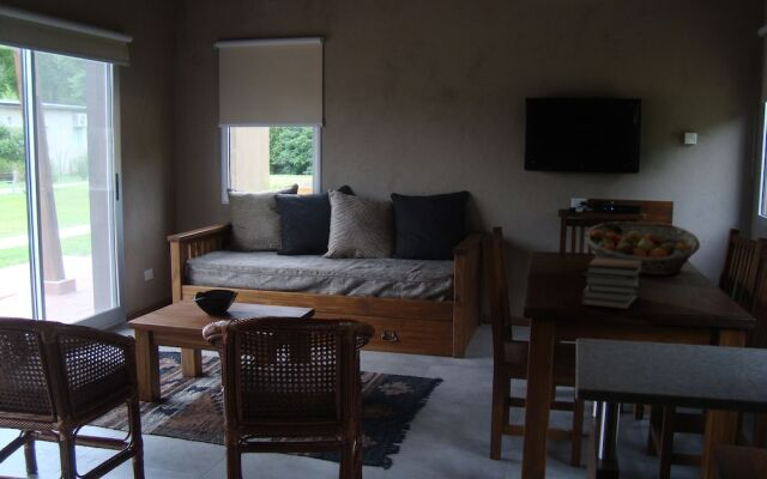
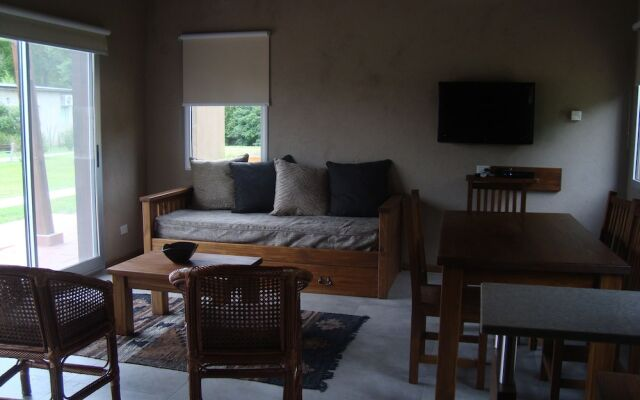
- book stack [580,256,642,310]
- fruit basket [584,222,701,277]
